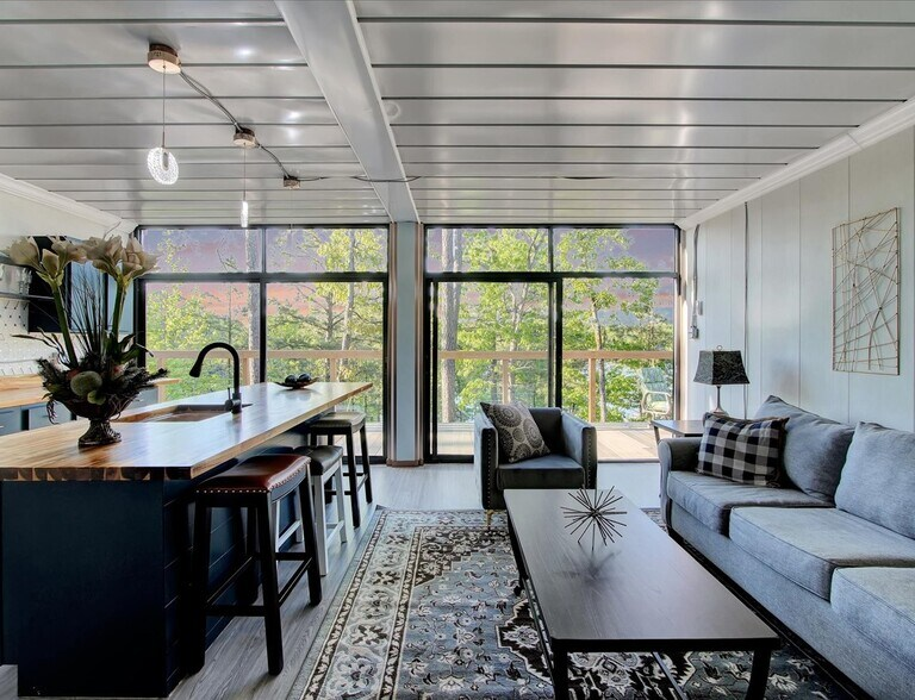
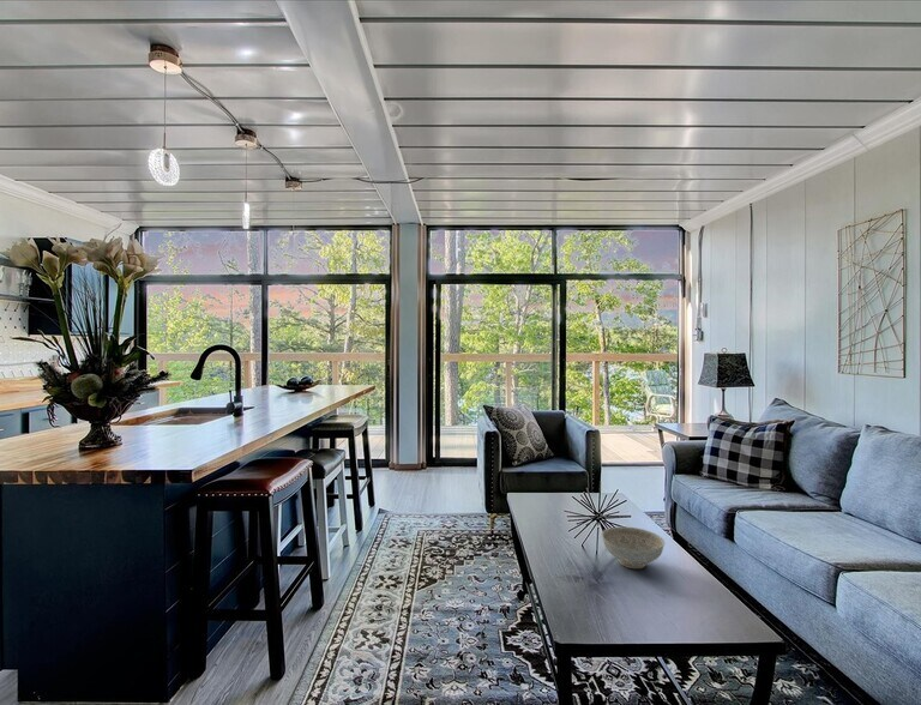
+ decorative bowl [601,525,666,570]
